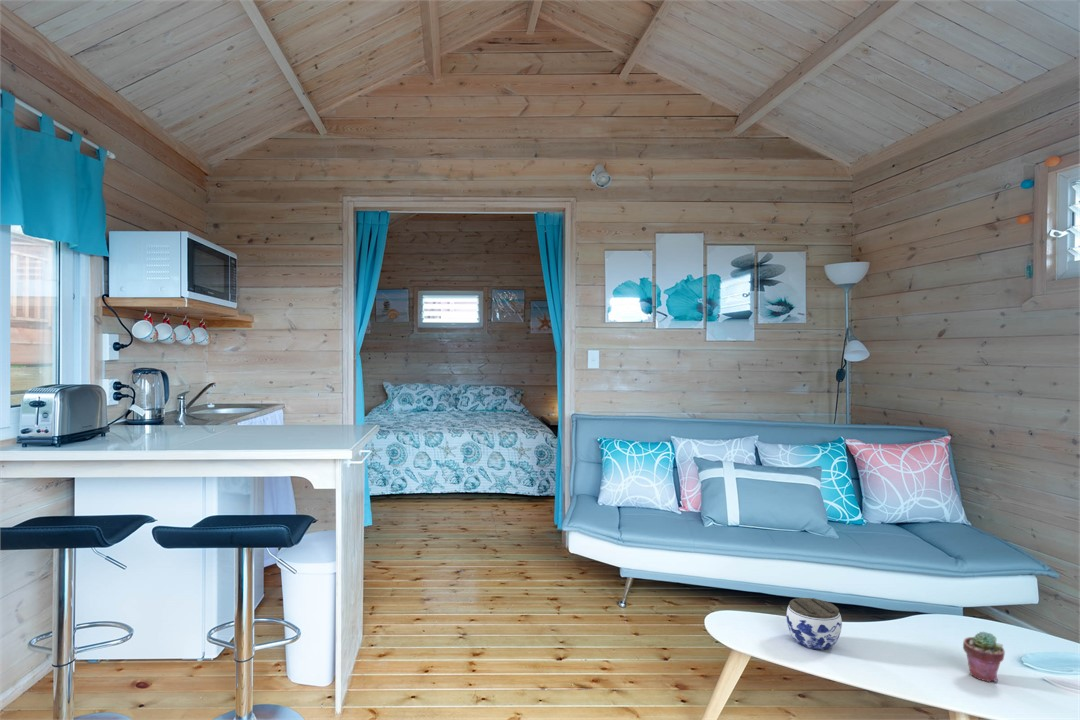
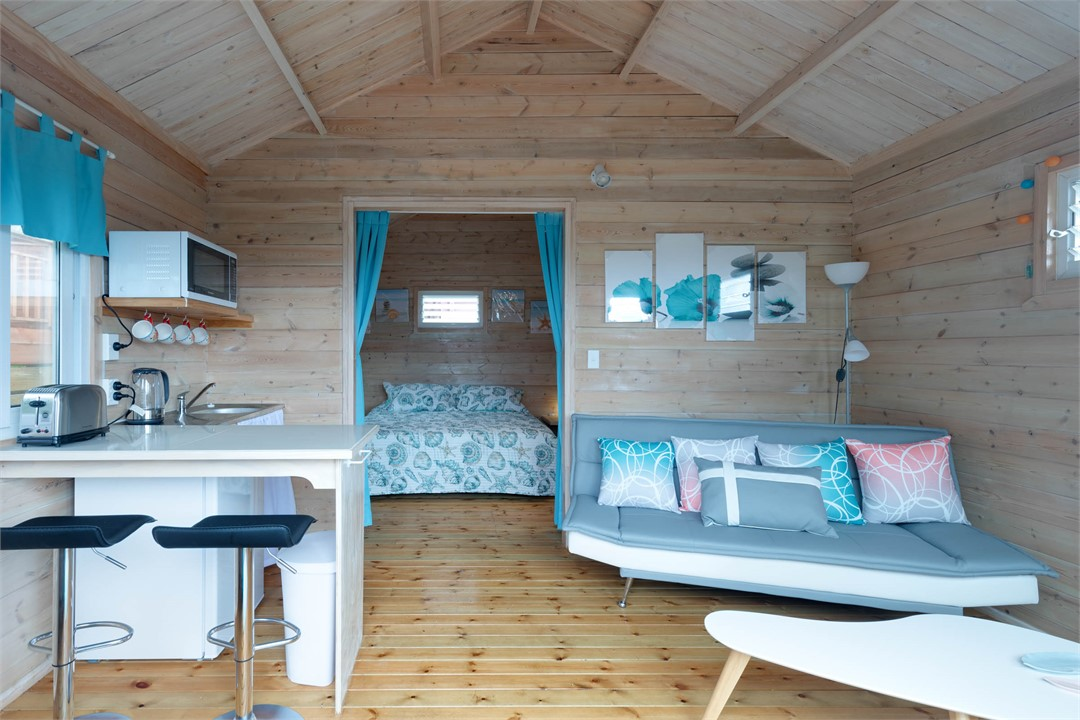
- jar [785,597,843,651]
- potted succulent [962,631,1006,683]
